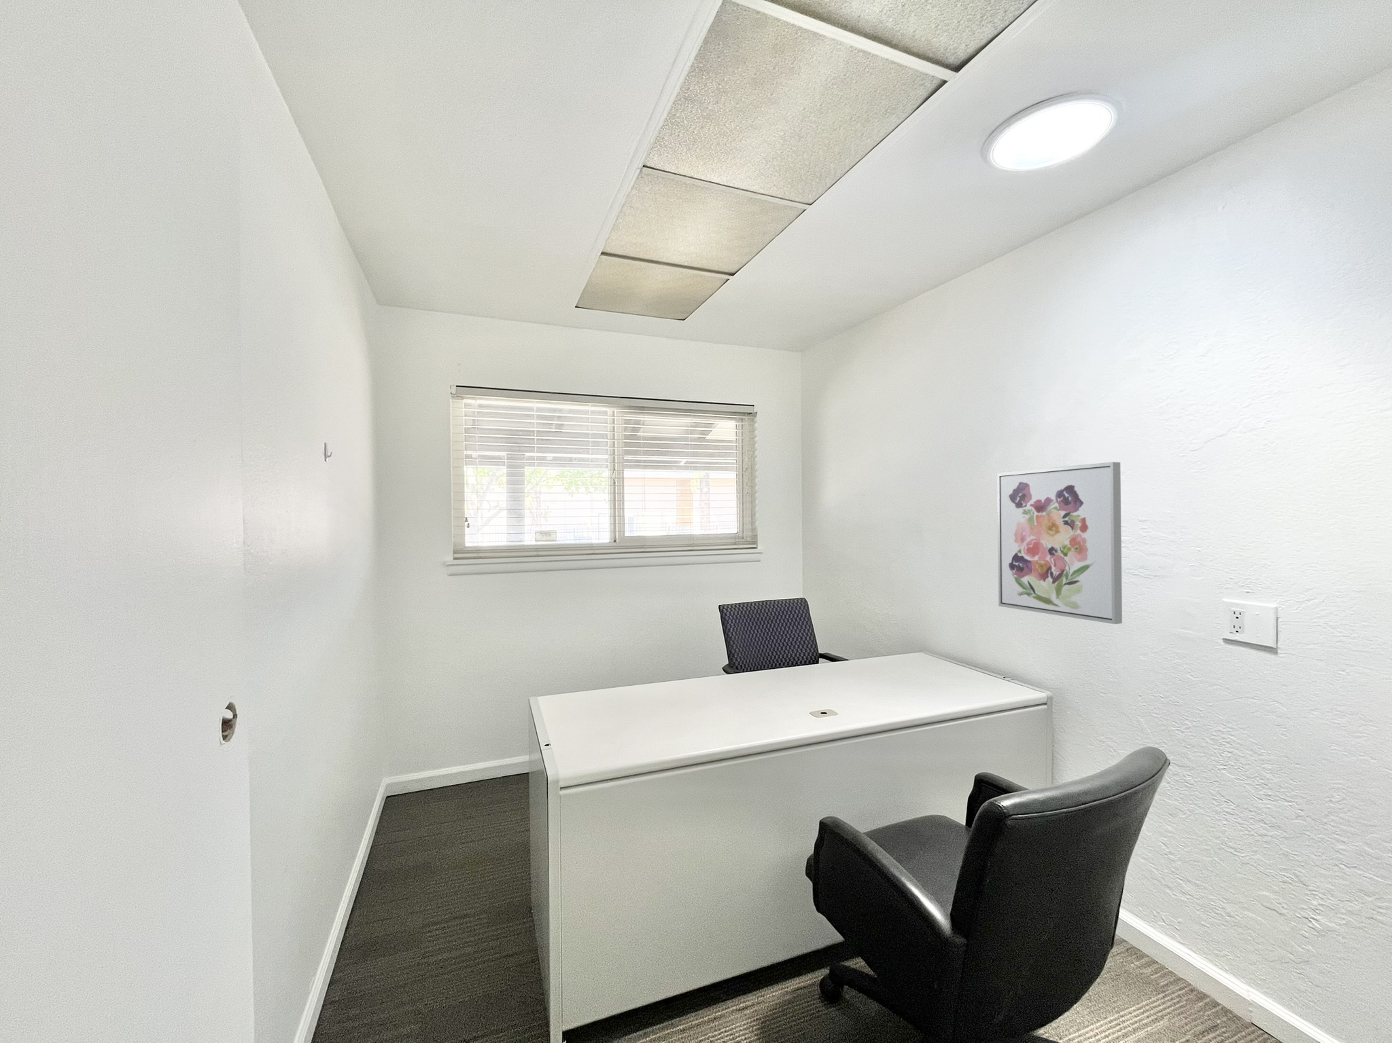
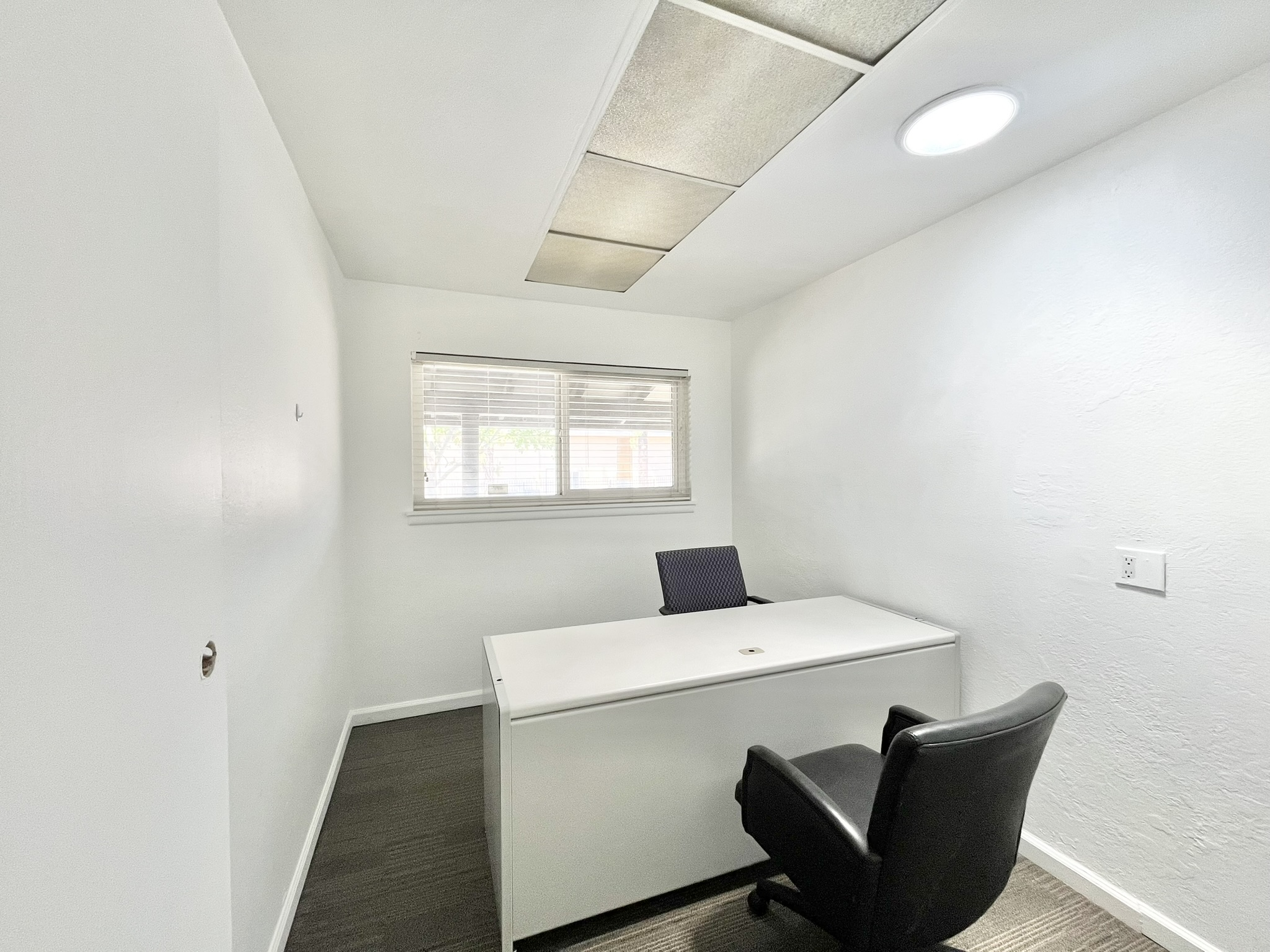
- wall art [996,461,1122,624]
